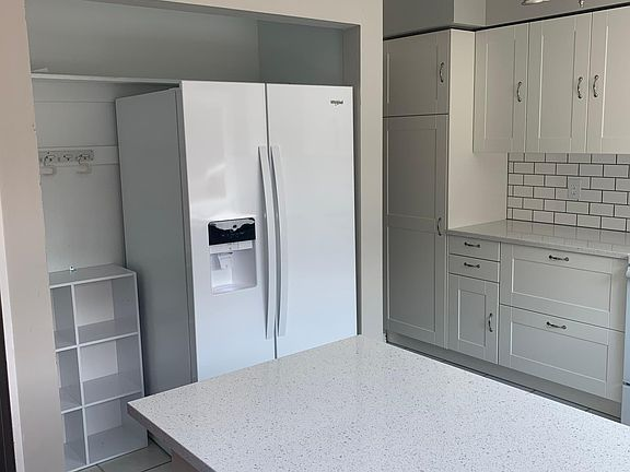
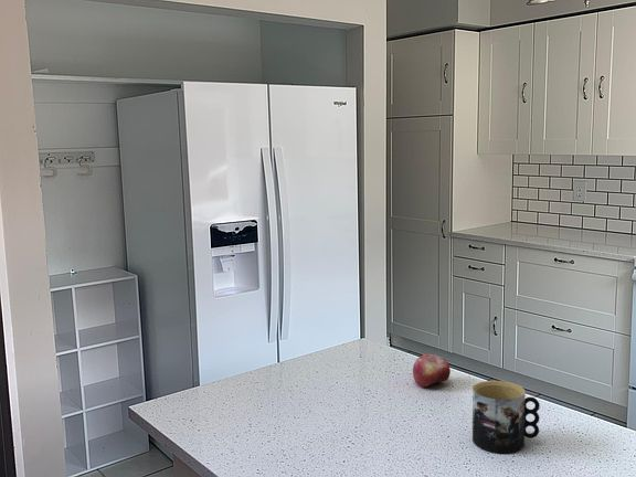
+ mug [471,380,541,454]
+ fruit [412,353,452,389]
